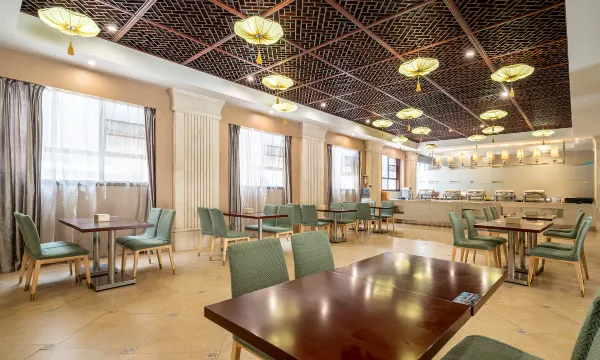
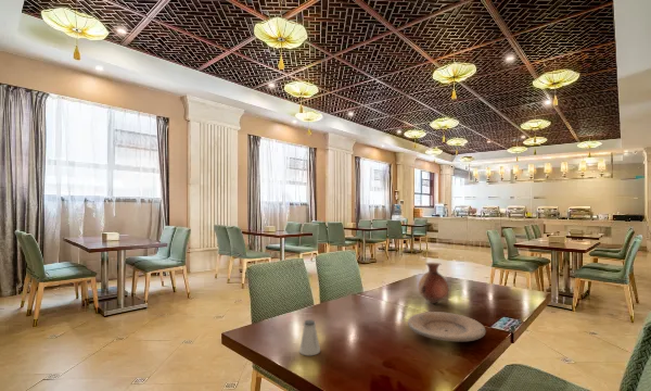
+ saltshaker [298,319,321,356]
+ plate [407,311,487,342]
+ vase [418,262,449,304]
